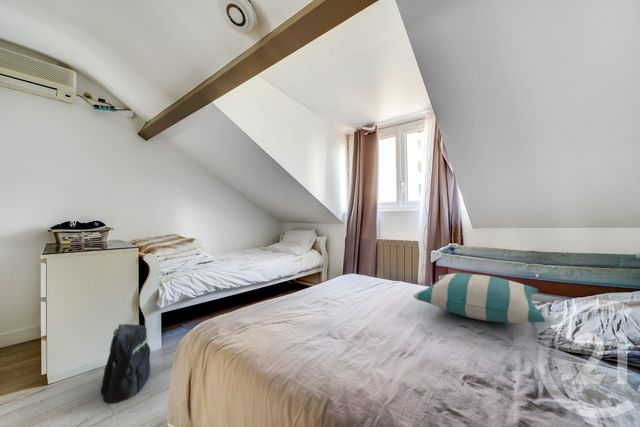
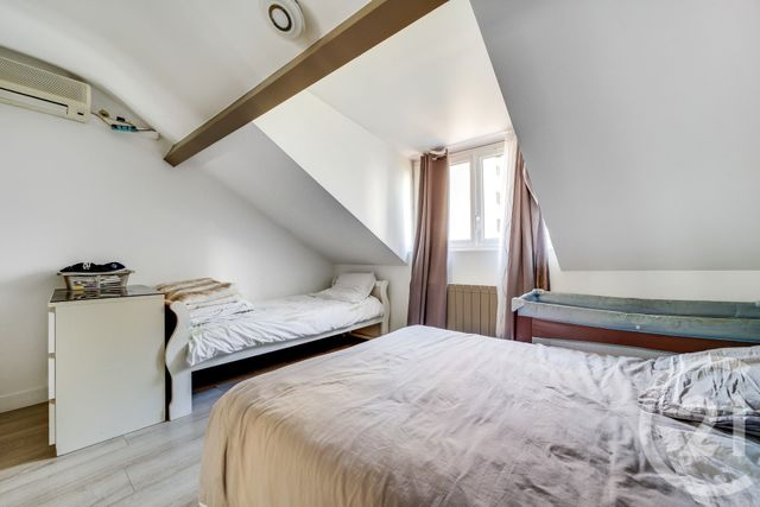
- backpack [100,323,151,405]
- pillow [413,272,546,324]
